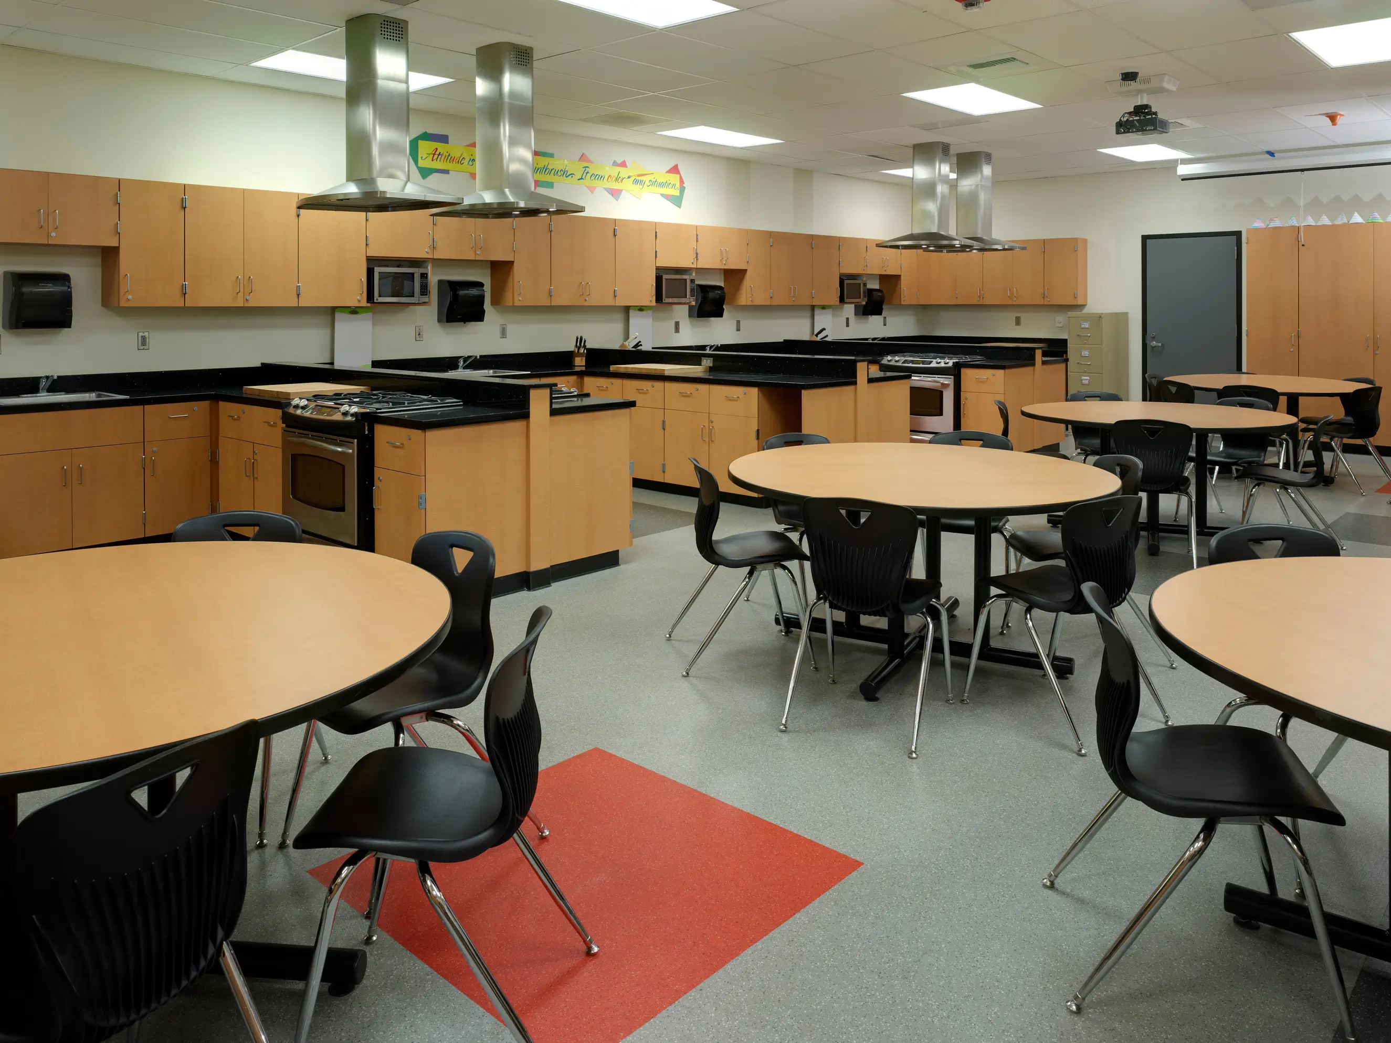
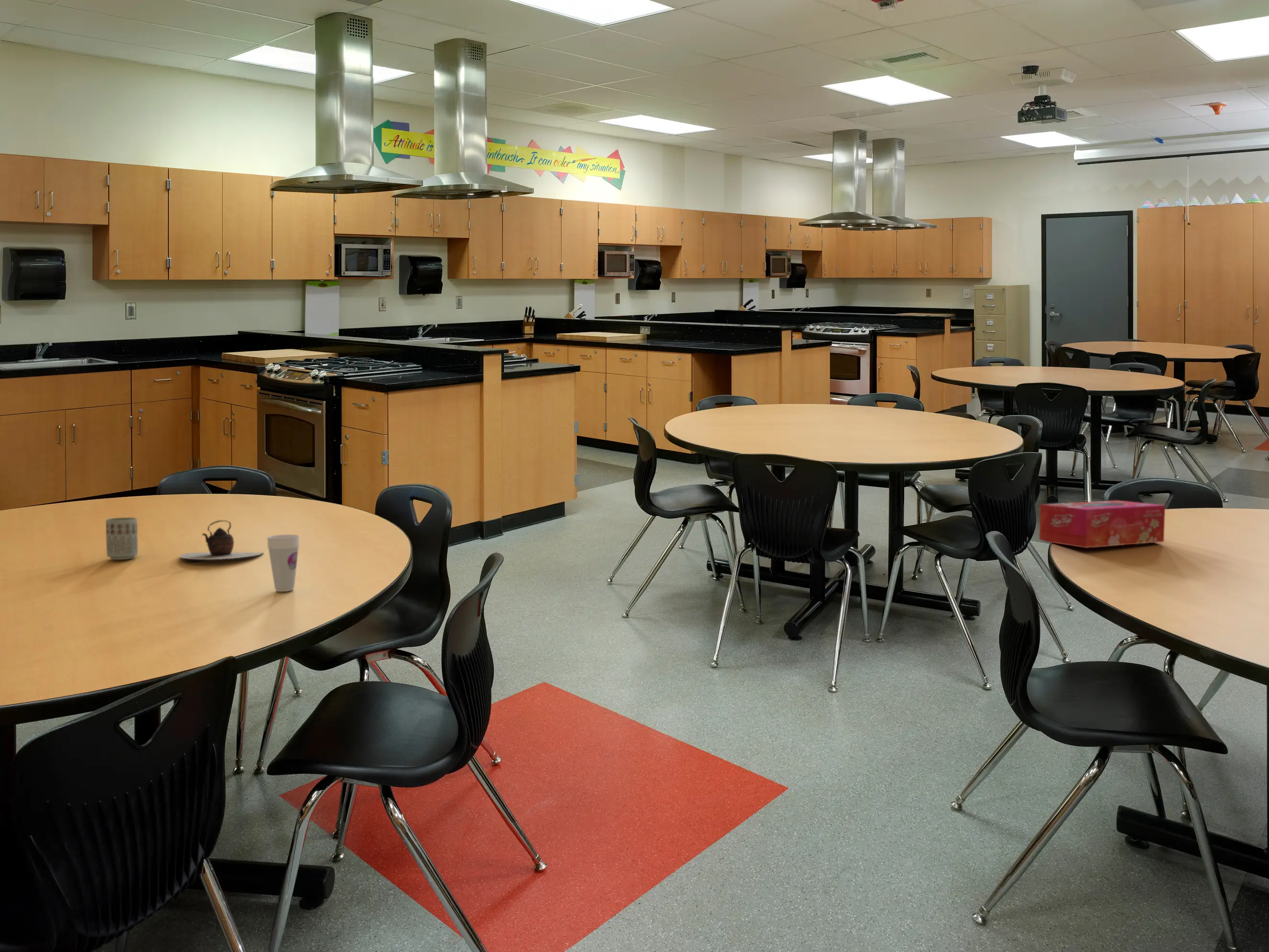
+ tissue box [1039,500,1166,549]
+ teapot [179,520,264,560]
+ cup [266,534,300,592]
+ cup [105,517,138,560]
